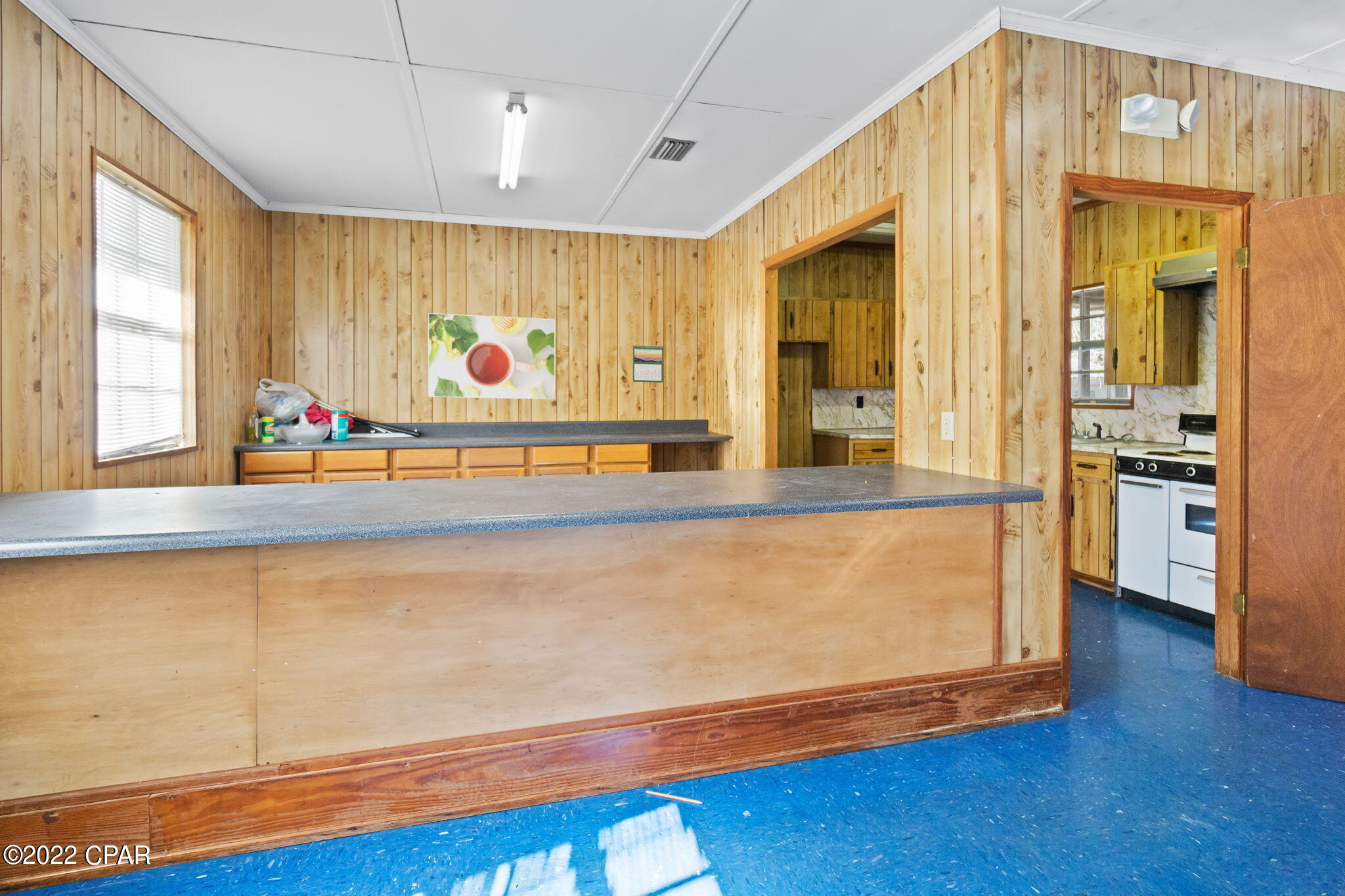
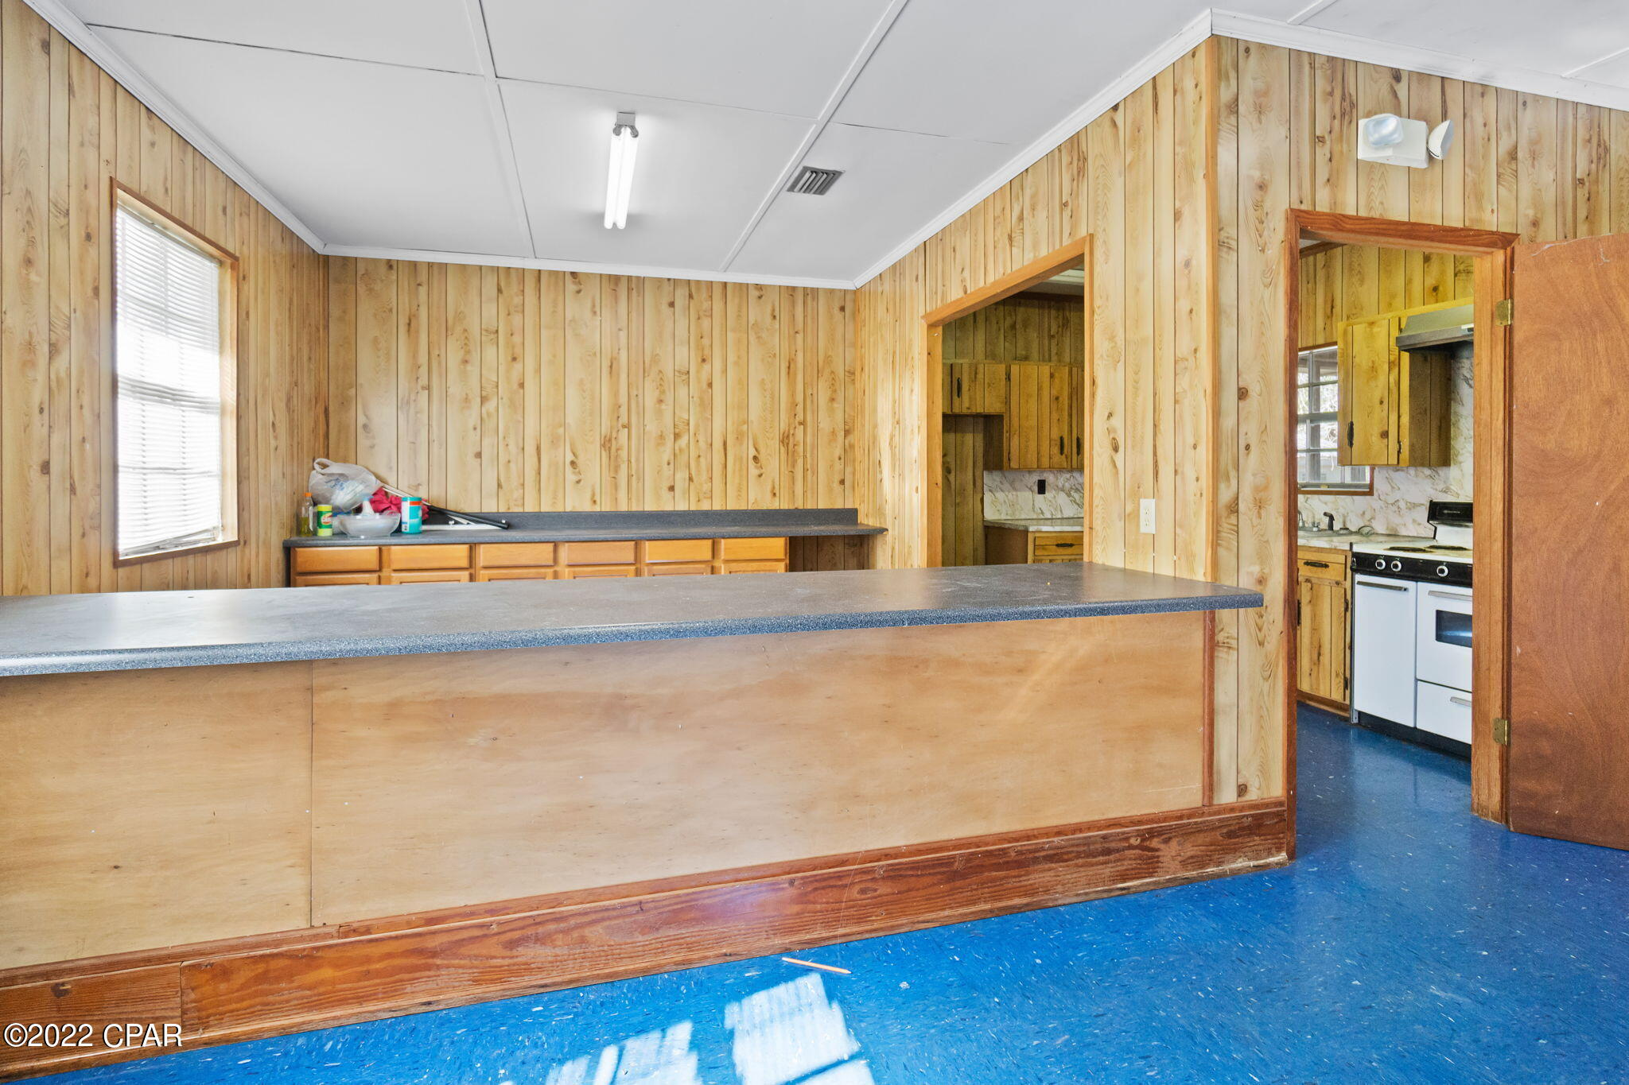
- calendar [632,344,664,383]
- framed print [428,312,556,400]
